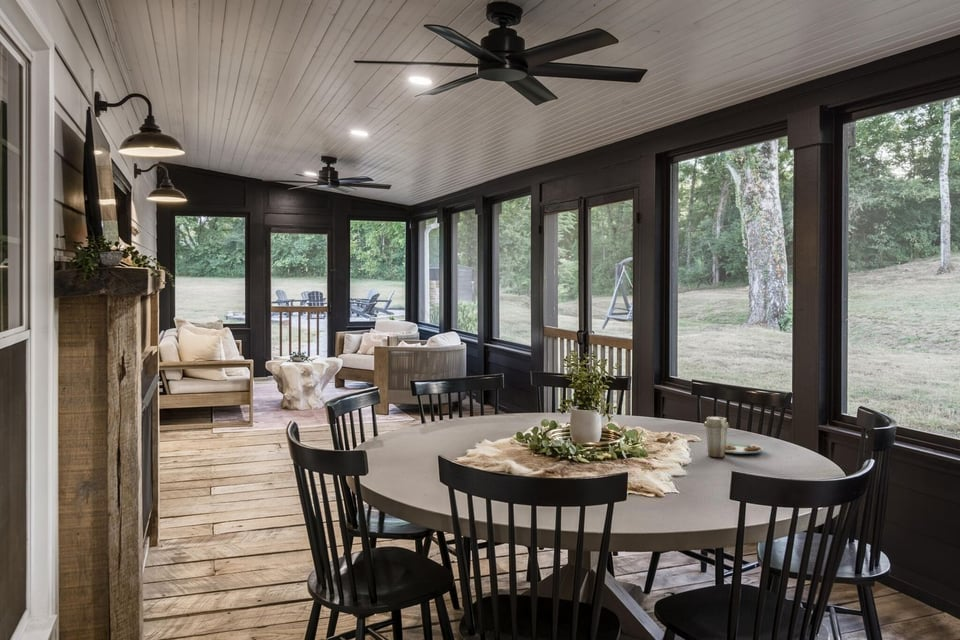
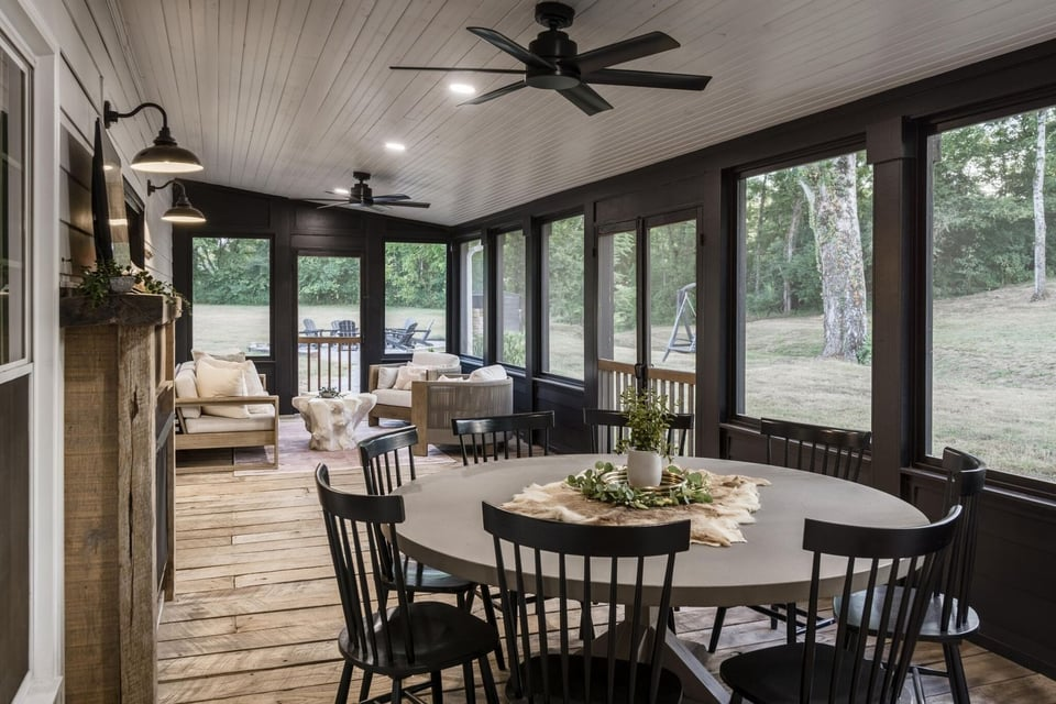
- plate [703,415,765,458]
